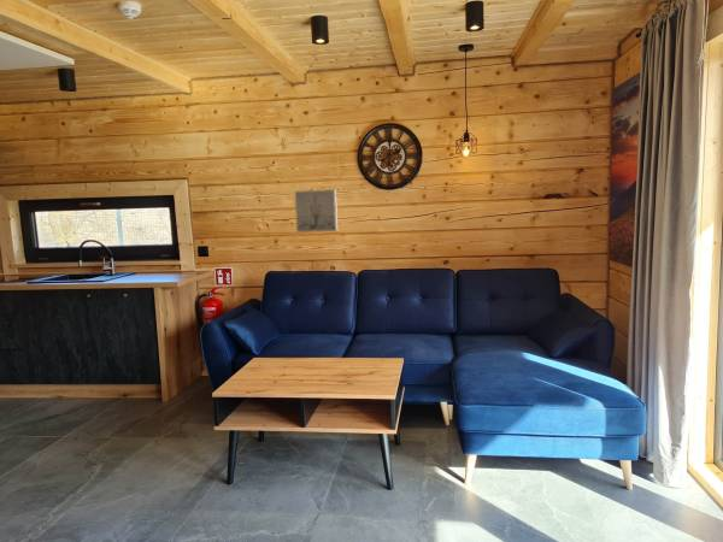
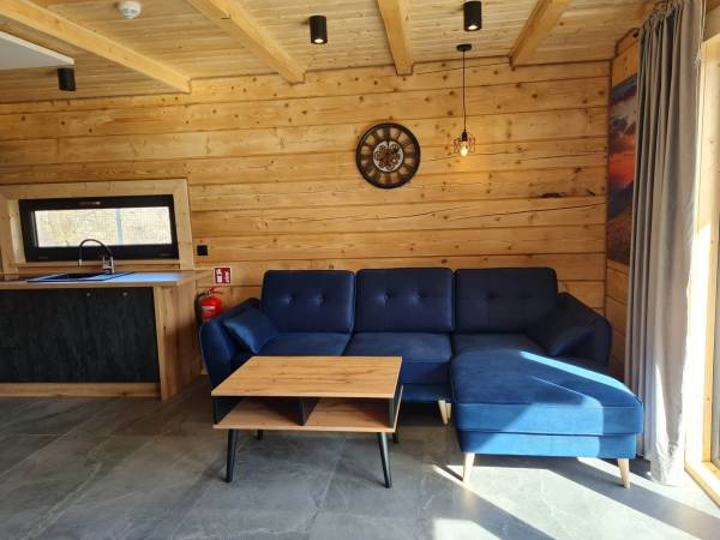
- wall art [294,188,339,234]
